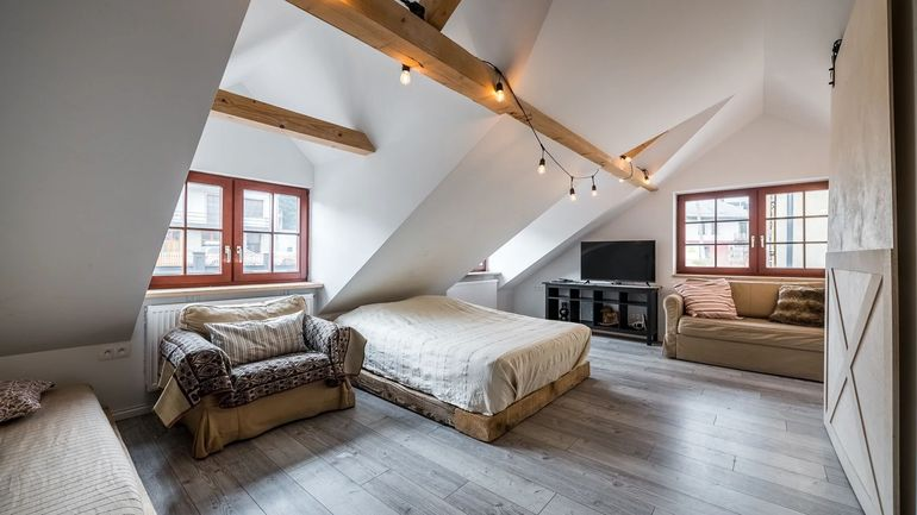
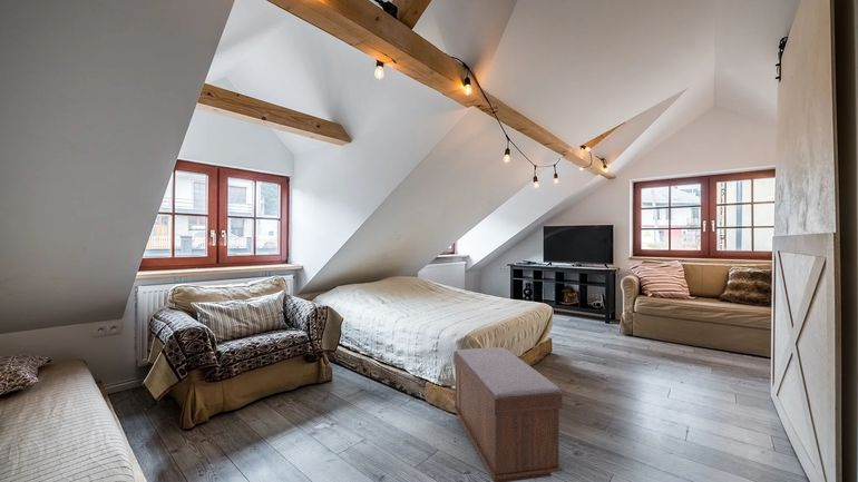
+ bench [452,346,564,482]
